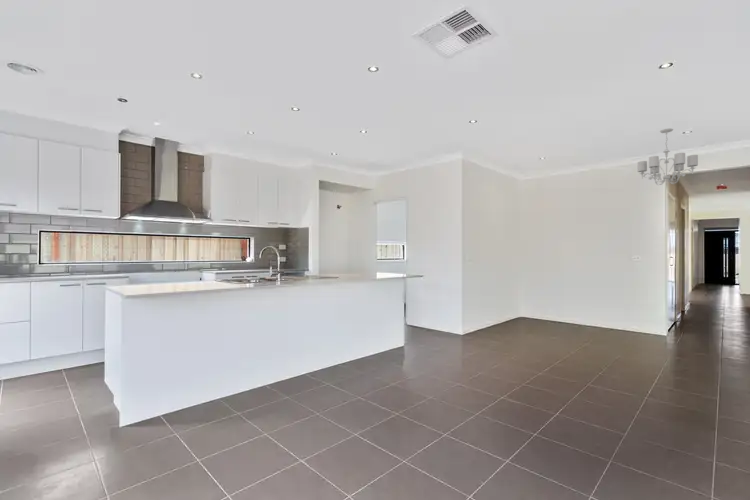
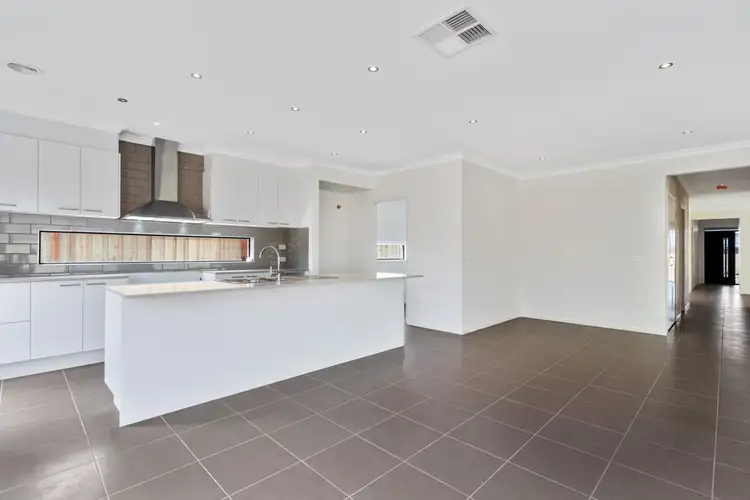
- chandelier [637,127,699,186]
